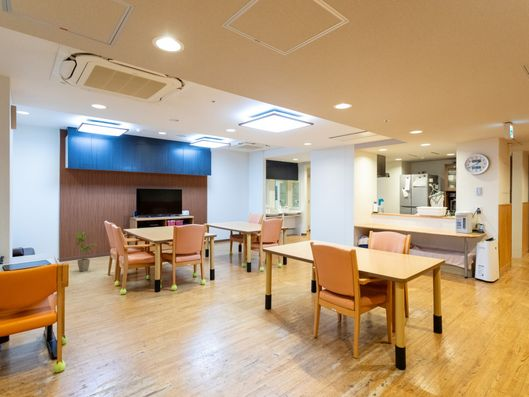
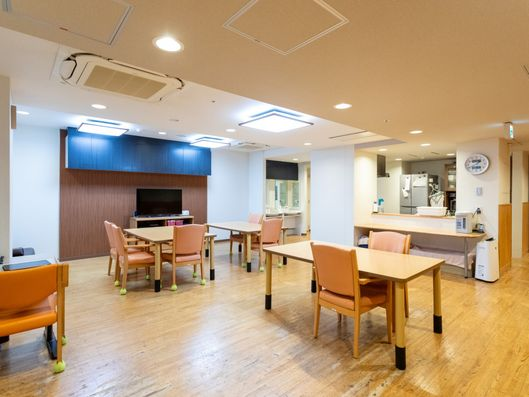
- house plant [73,231,98,272]
